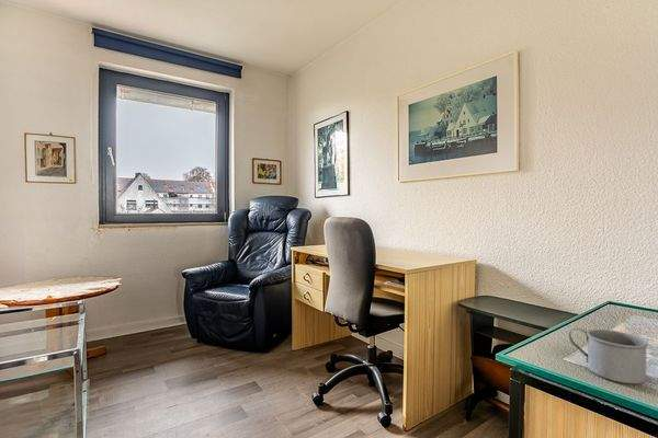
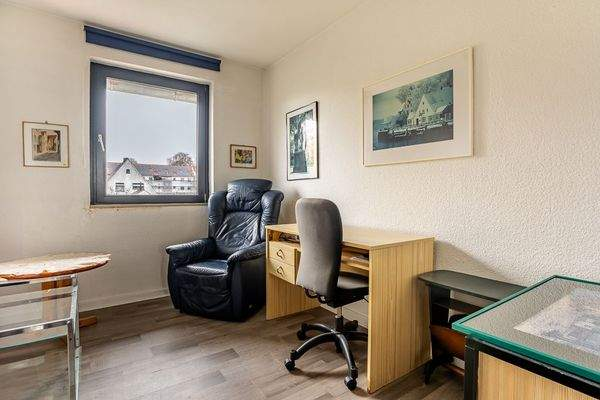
- mug [567,326,649,385]
